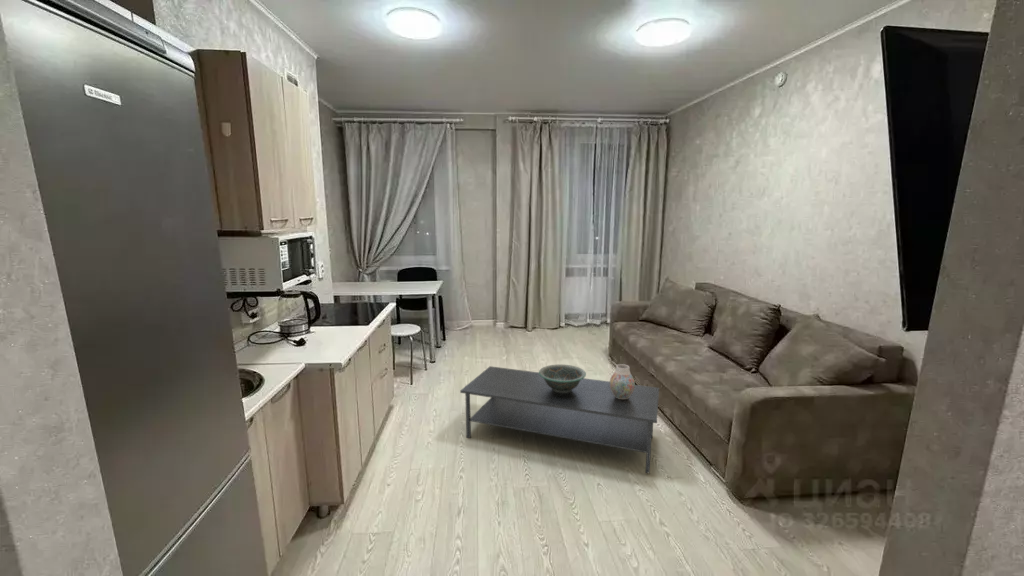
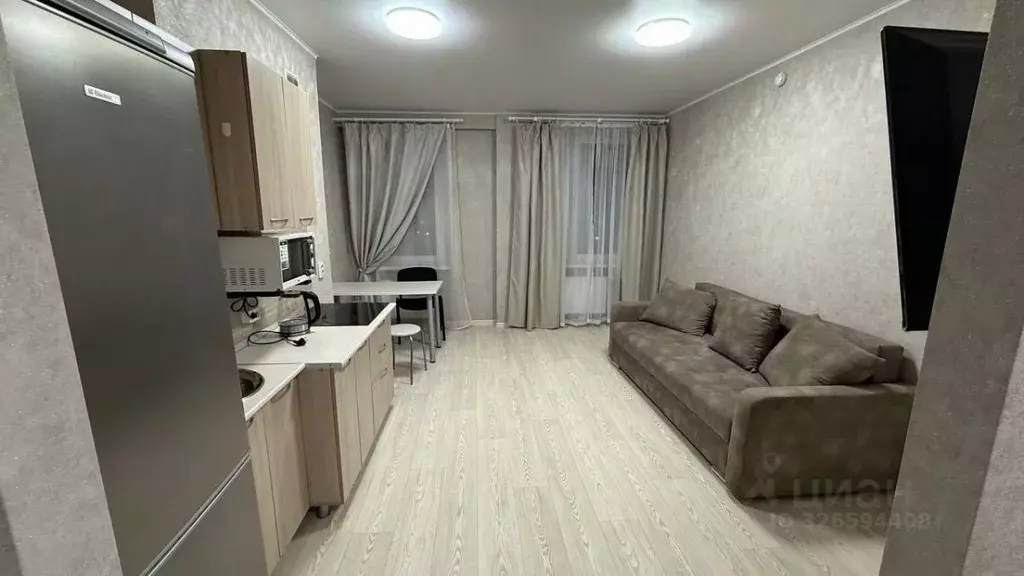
- vase [609,363,636,399]
- coffee table [459,365,660,475]
- decorative bowl [538,363,587,393]
